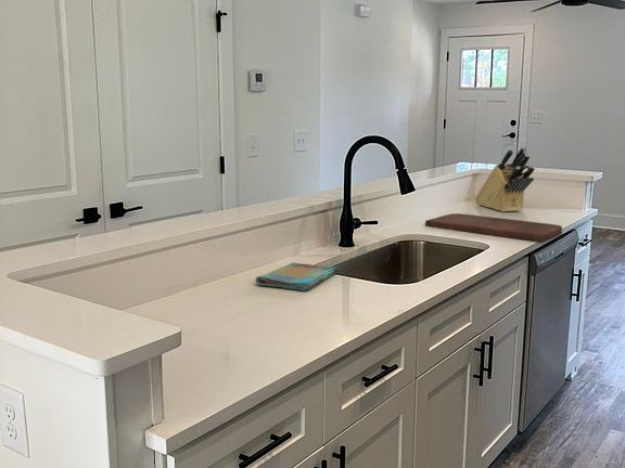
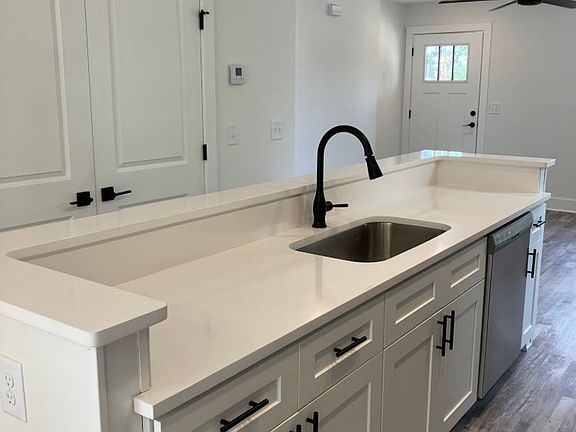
- knife block [474,145,536,213]
- dish towel [254,261,339,291]
- cutting board [424,212,563,243]
